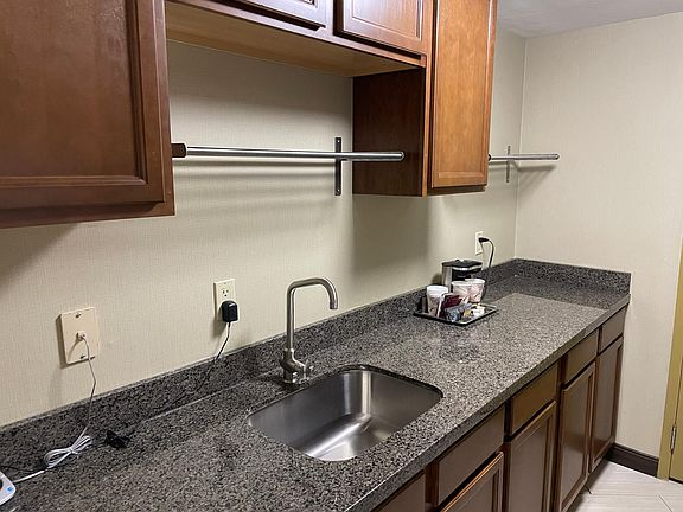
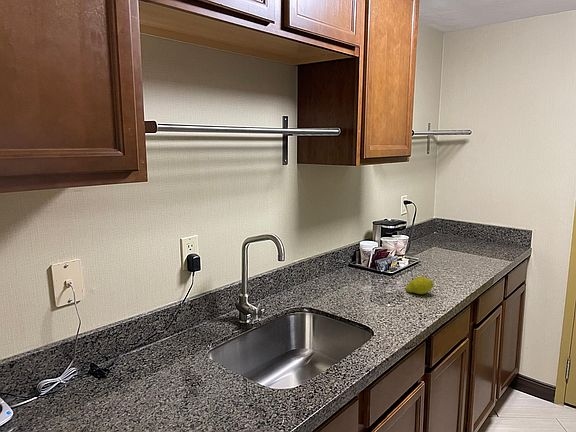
+ fruit [405,276,434,295]
